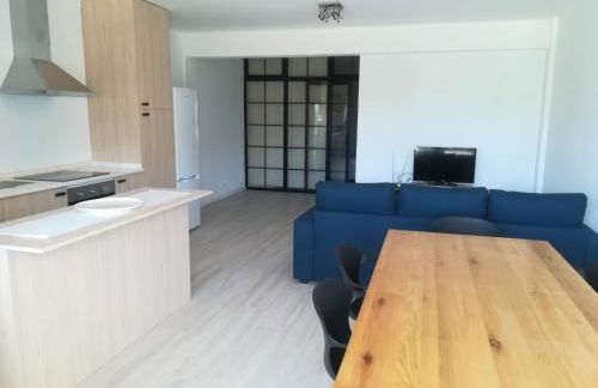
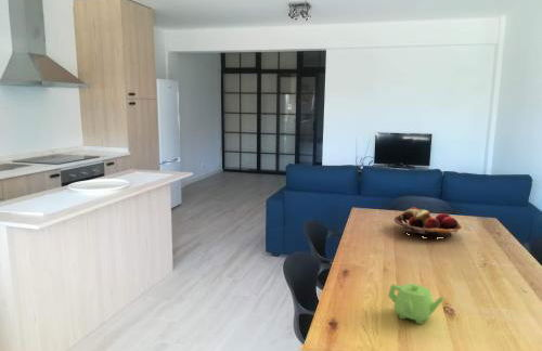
+ fruit basket [393,206,463,239]
+ teapot [387,283,446,325]
